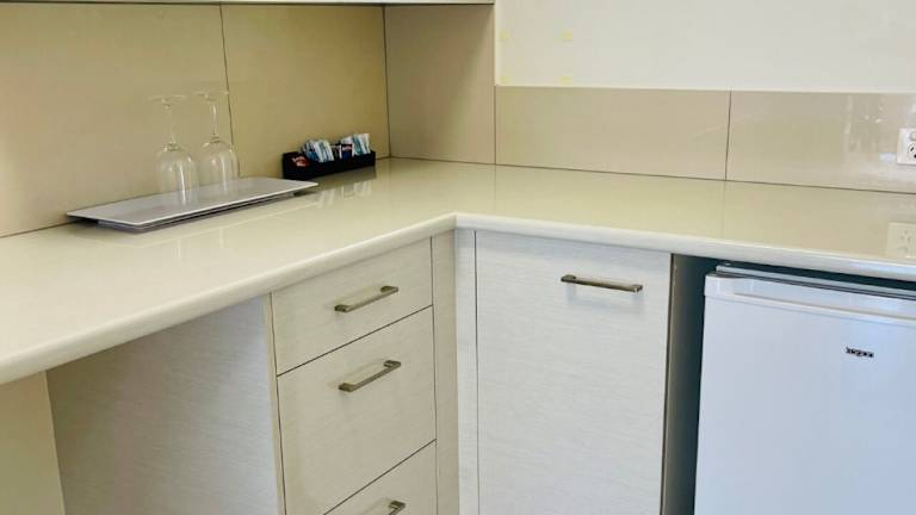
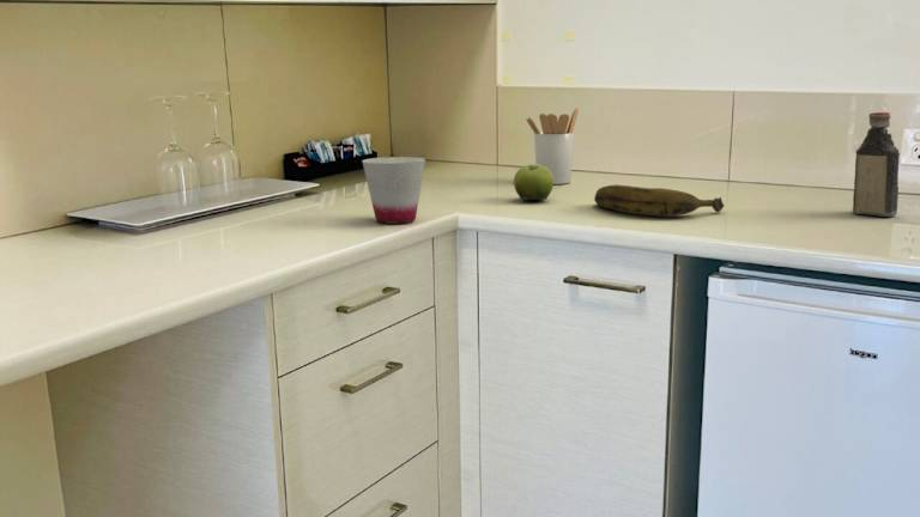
+ cup [361,156,426,224]
+ utensil holder [525,107,580,185]
+ bottle [852,111,901,218]
+ banana [593,183,726,217]
+ fruit [513,163,555,202]
